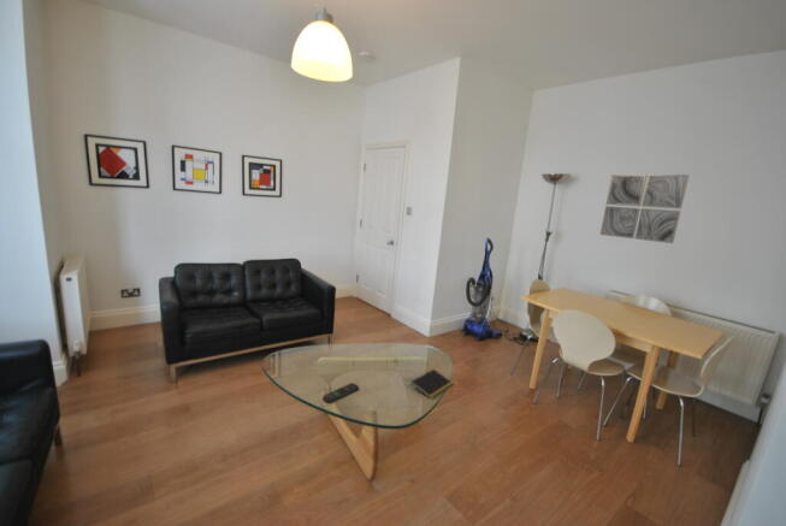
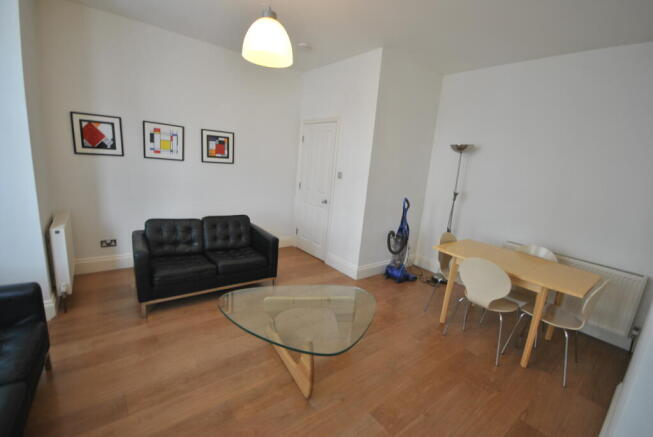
- remote control [321,382,360,404]
- notepad [409,368,455,401]
- wall art [599,173,691,244]
